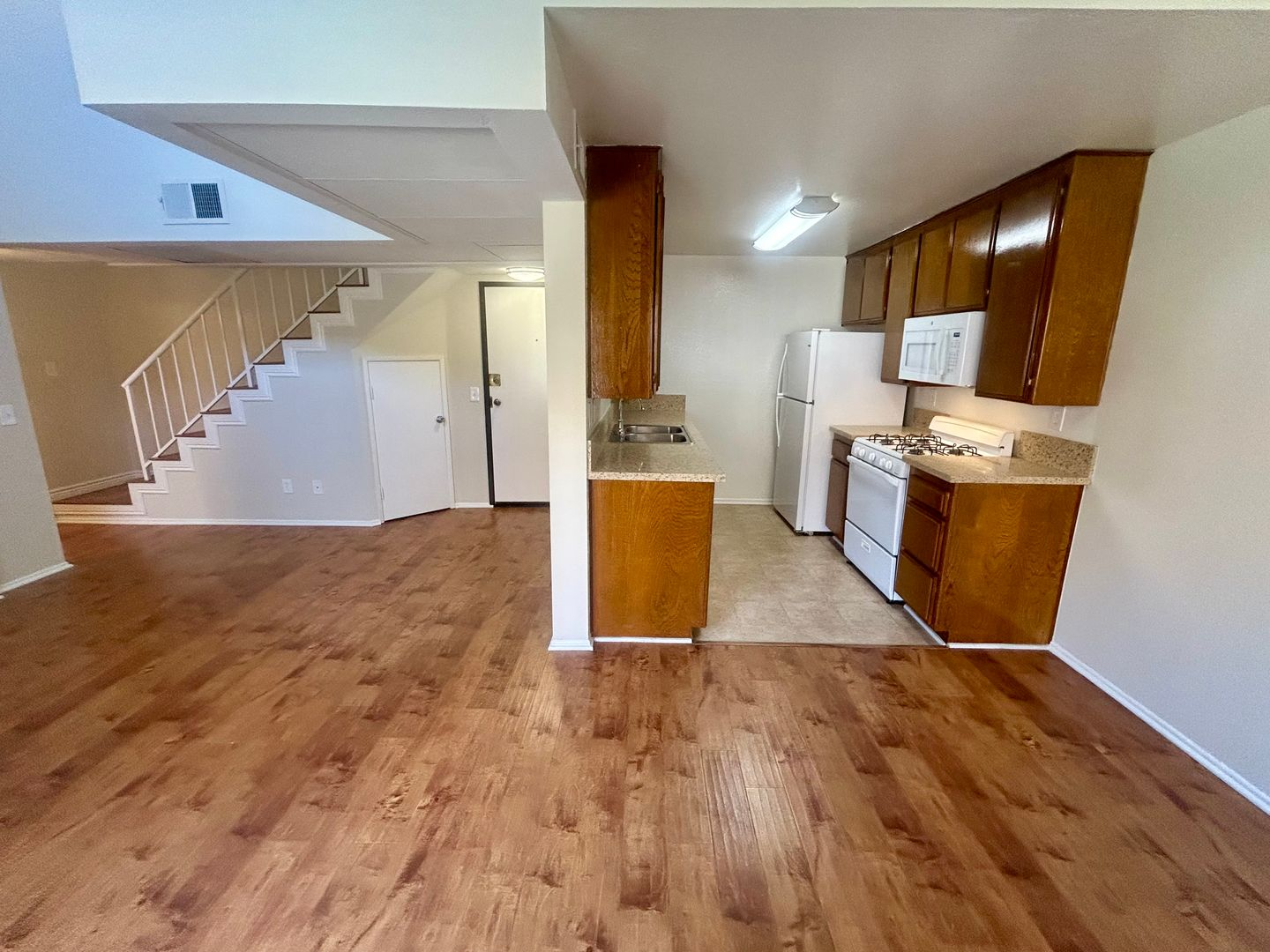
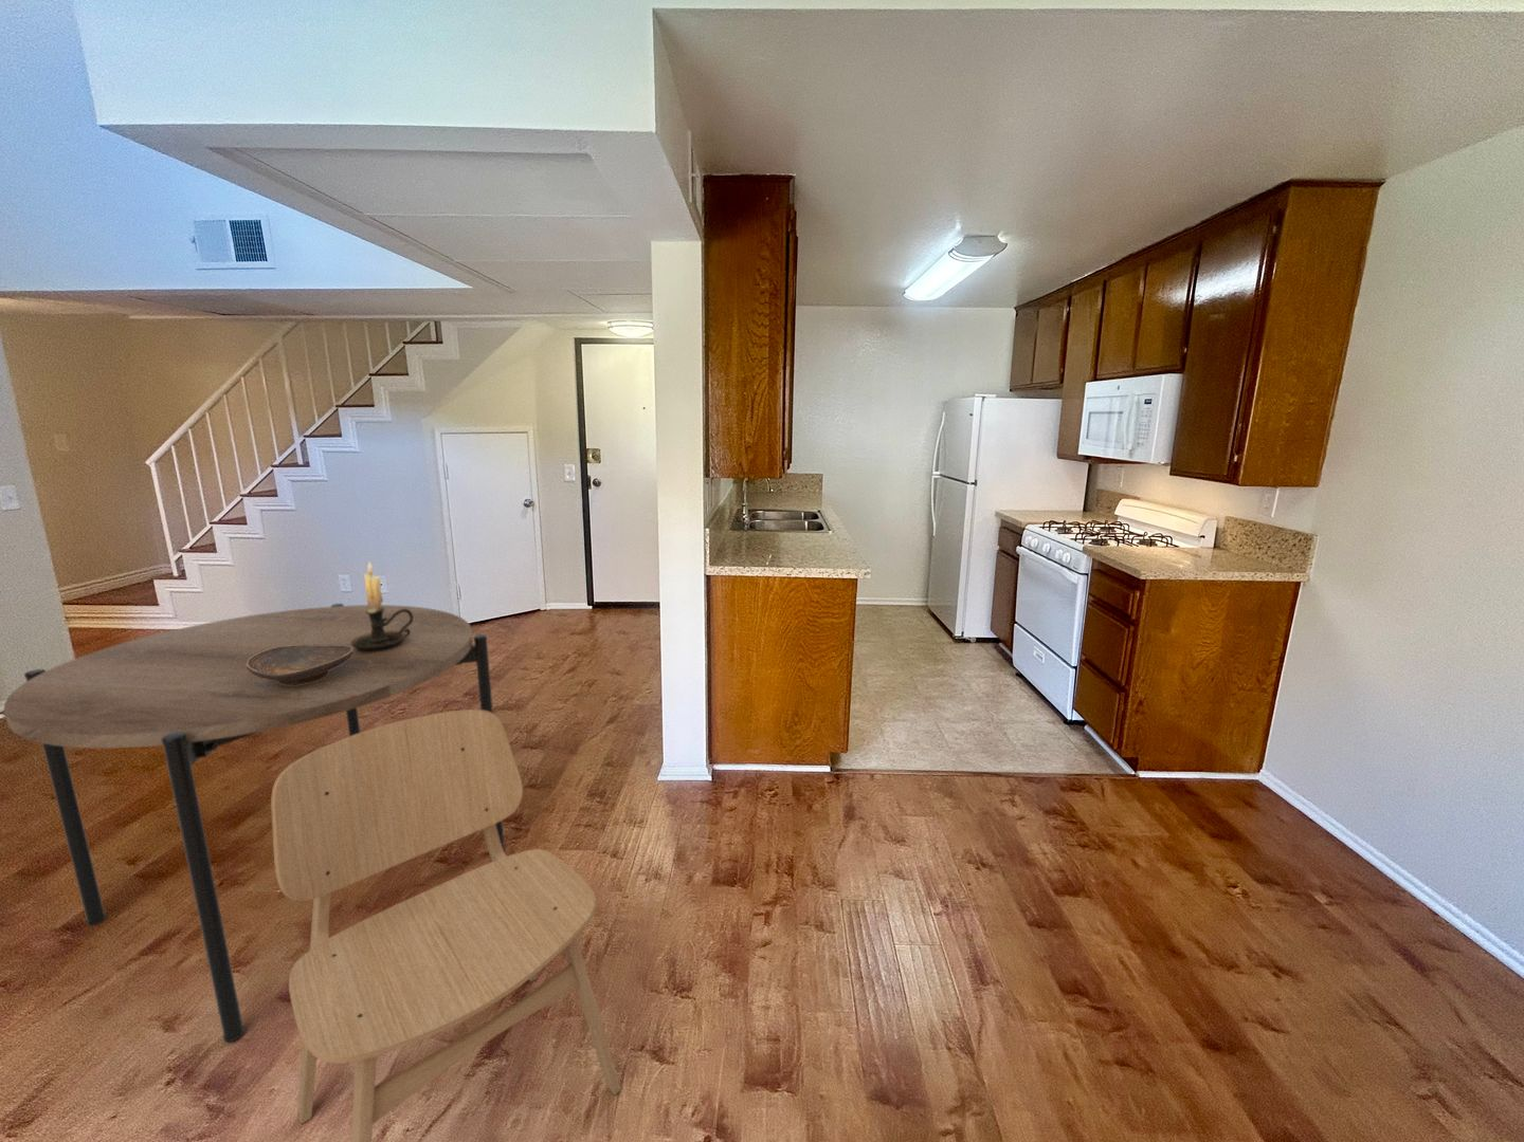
+ dining chair [270,709,623,1142]
+ decorative bowl [246,645,354,685]
+ dining table [4,602,506,1042]
+ candle holder [352,560,413,653]
